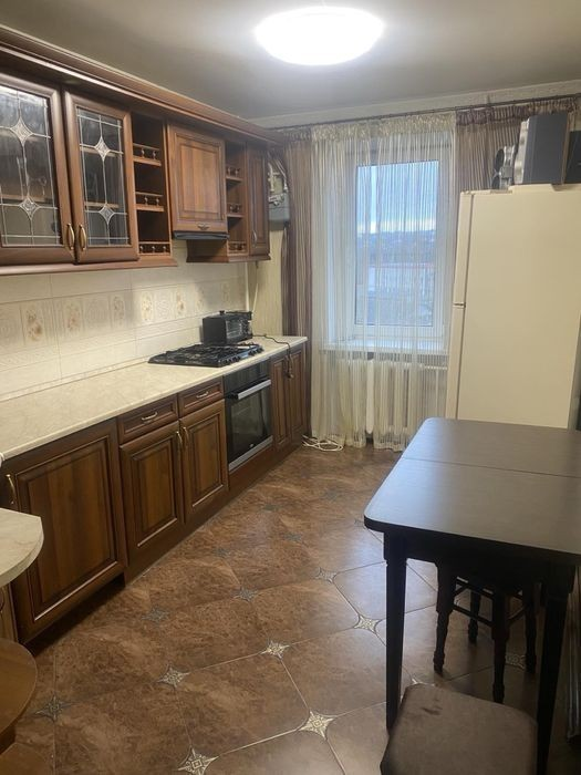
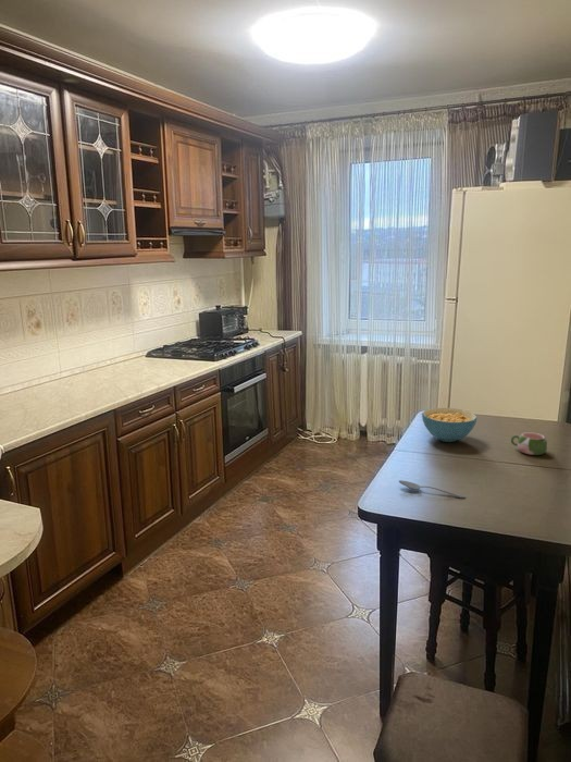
+ spoon [398,479,467,499]
+ mug [510,431,548,456]
+ cereal bowl [421,407,479,443]
